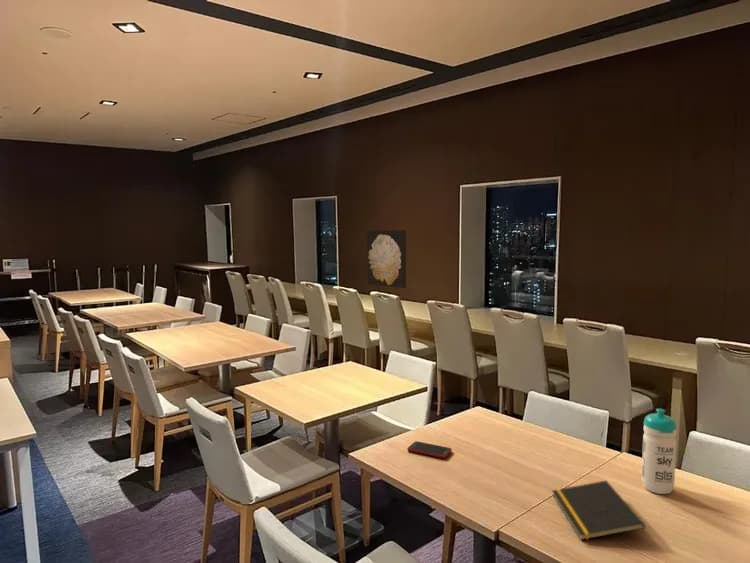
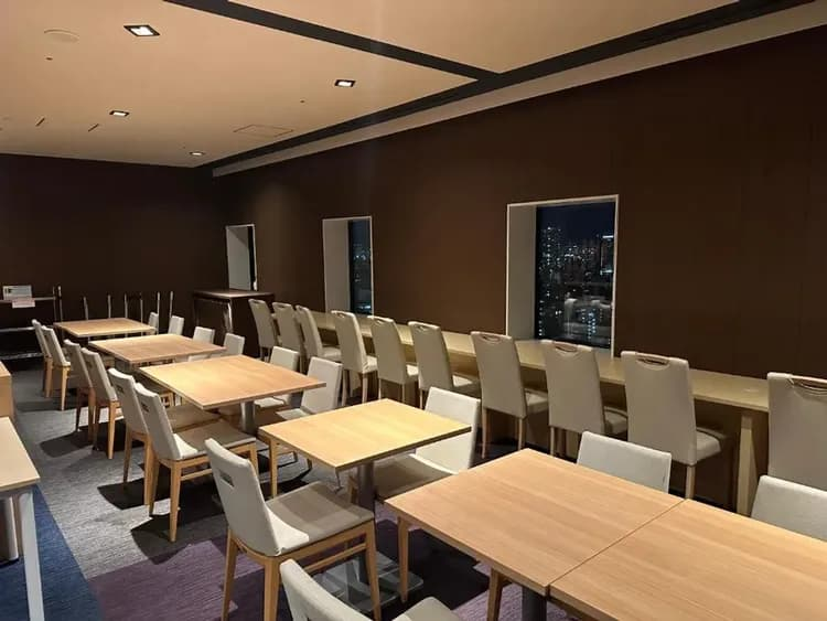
- water bottle [641,408,678,495]
- wall art [366,229,407,289]
- cell phone [406,440,453,459]
- notepad [551,479,646,541]
